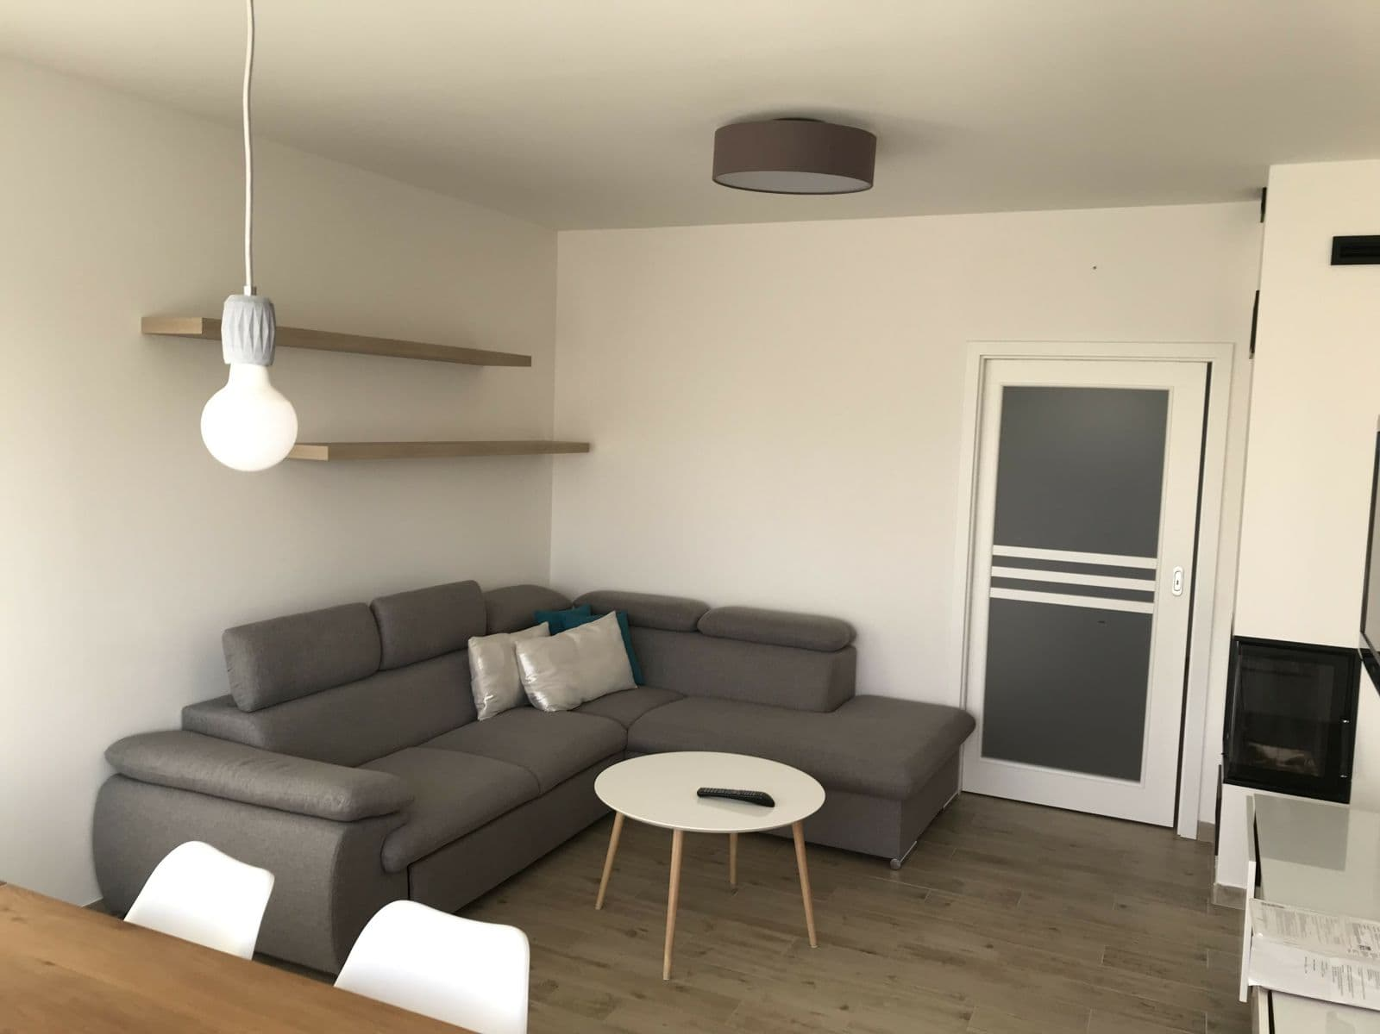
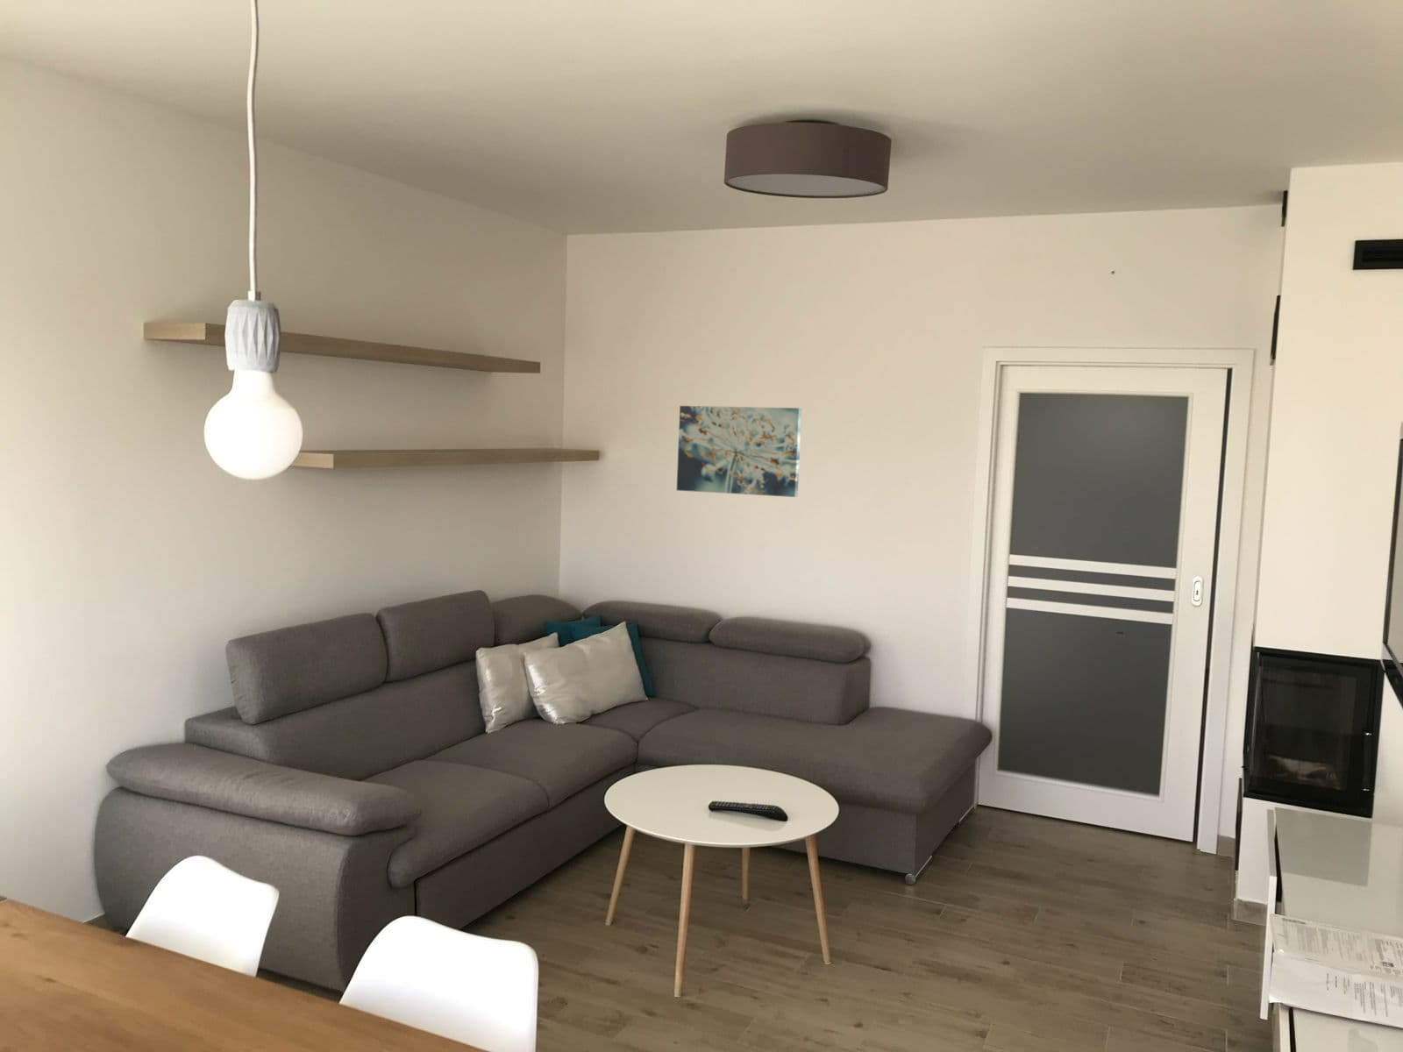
+ wall art [676,406,802,498]
